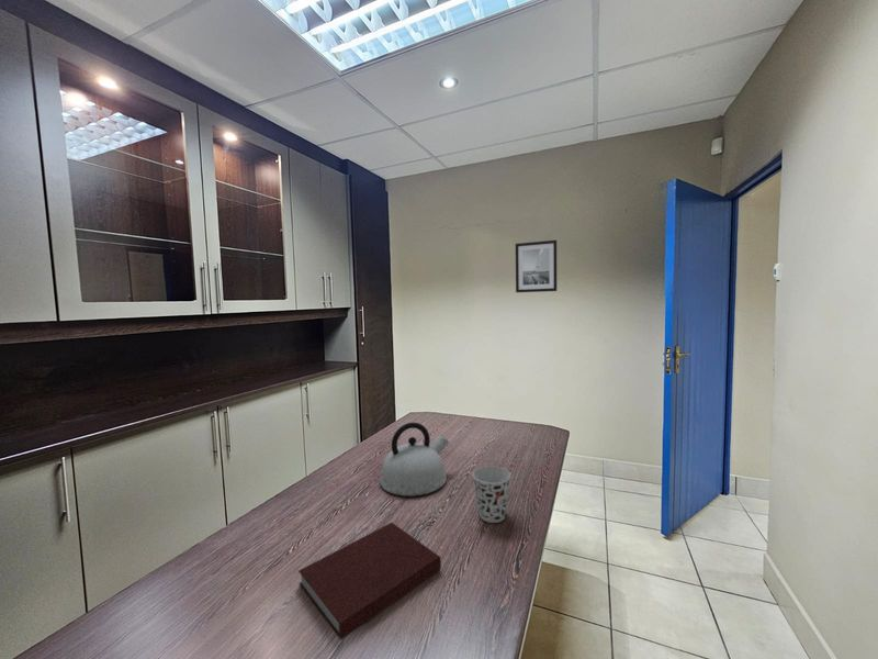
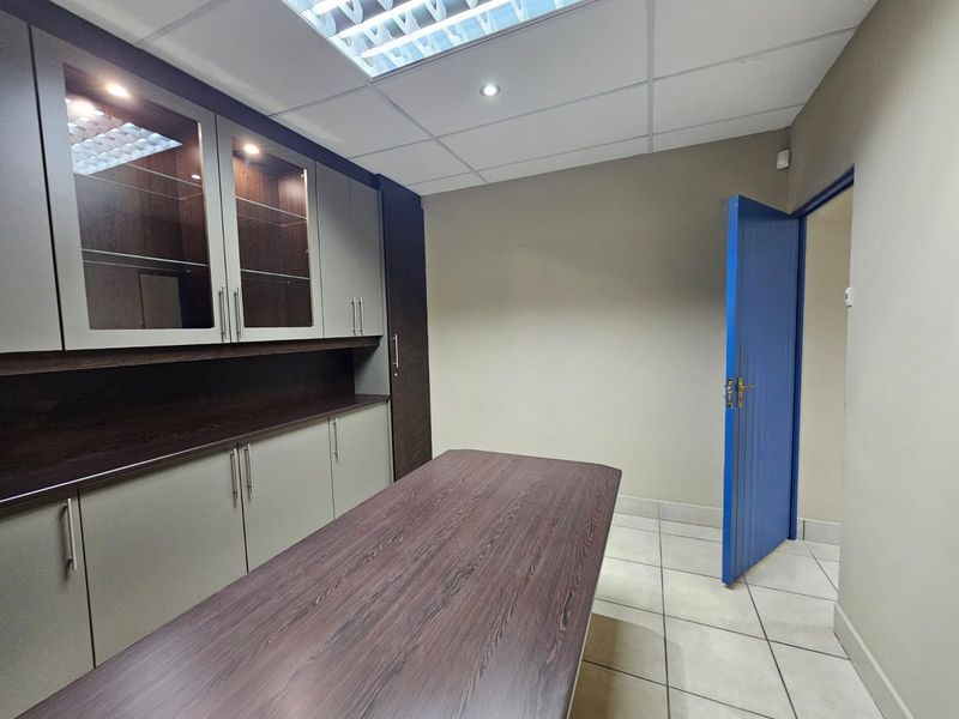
- cup [472,465,511,524]
- wall art [515,239,558,293]
- notebook [297,522,442,640]
- kettle [379,422,450,498]
